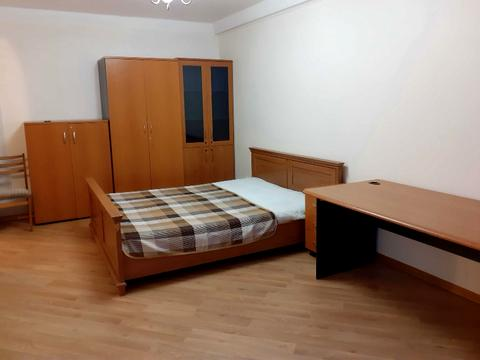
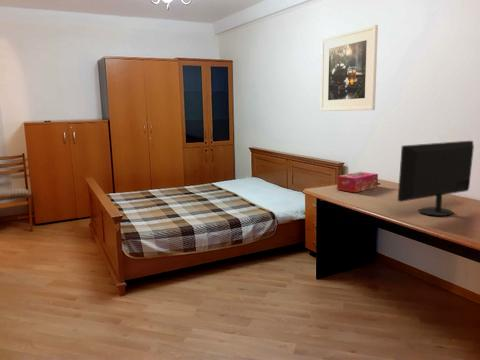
+ computer monitor [397,140,475,217]
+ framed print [320,24,379,112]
+ tissue box [336,171,379,193]
